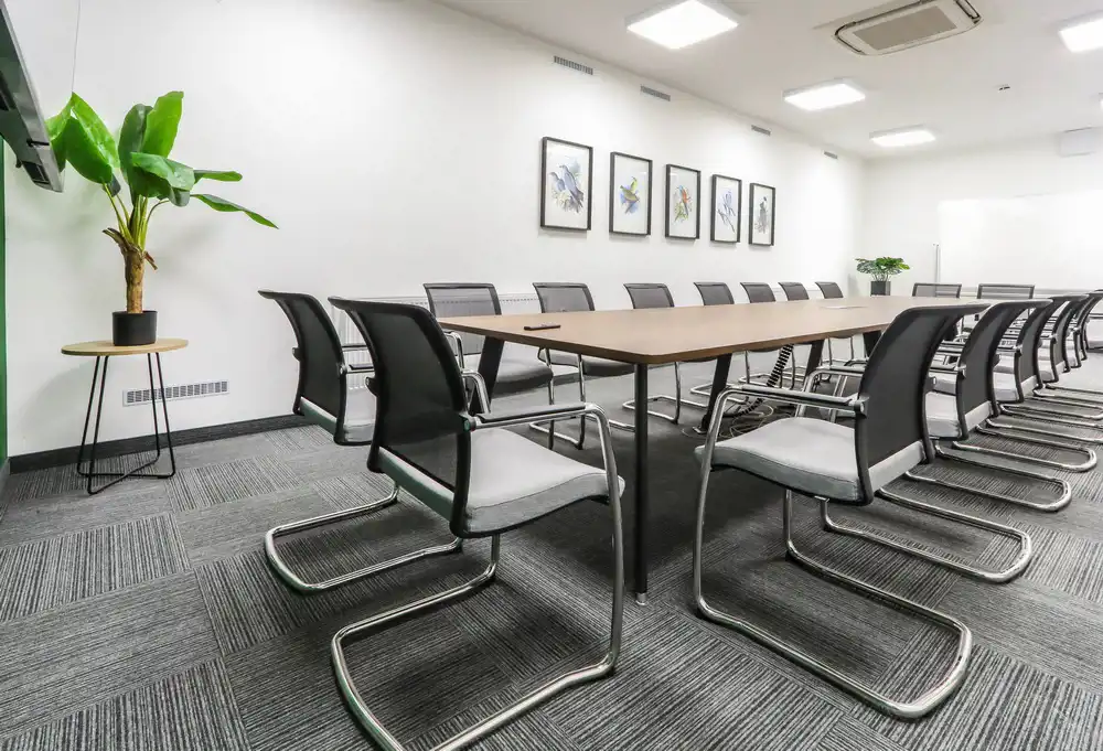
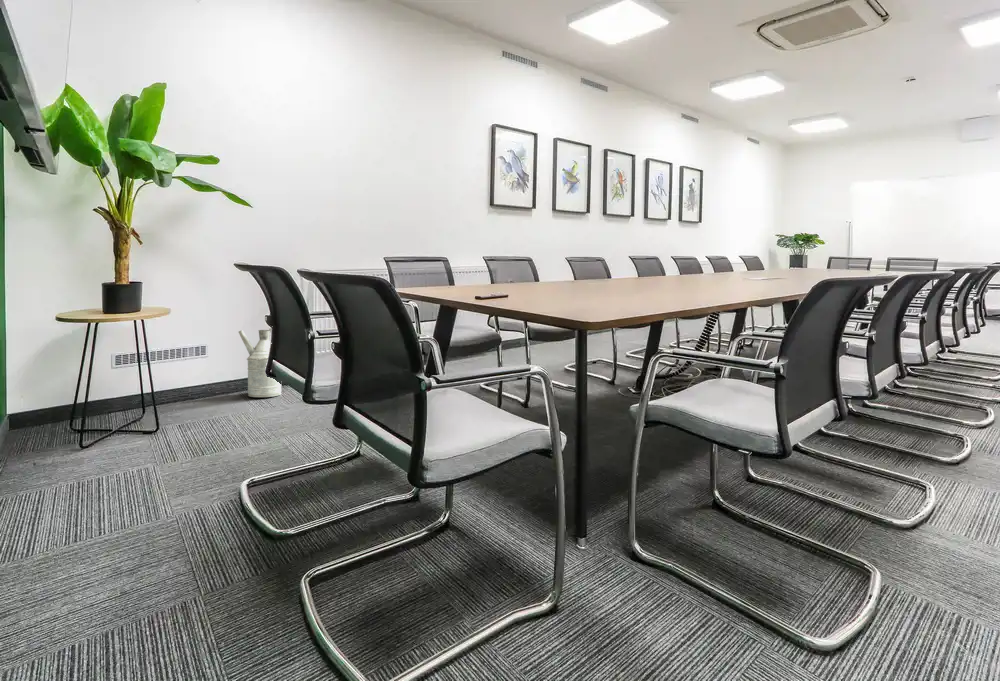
+ watering can [238,327,282,398]
